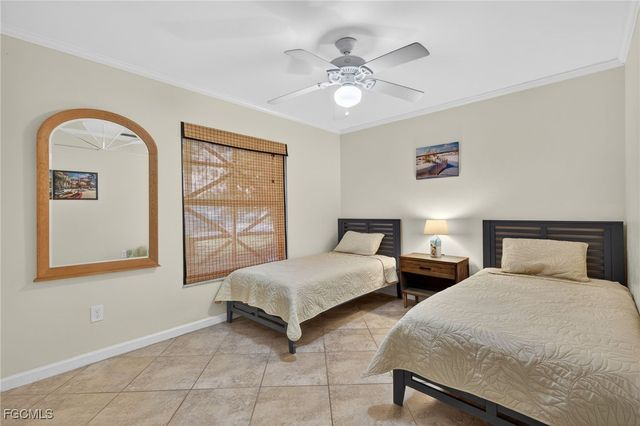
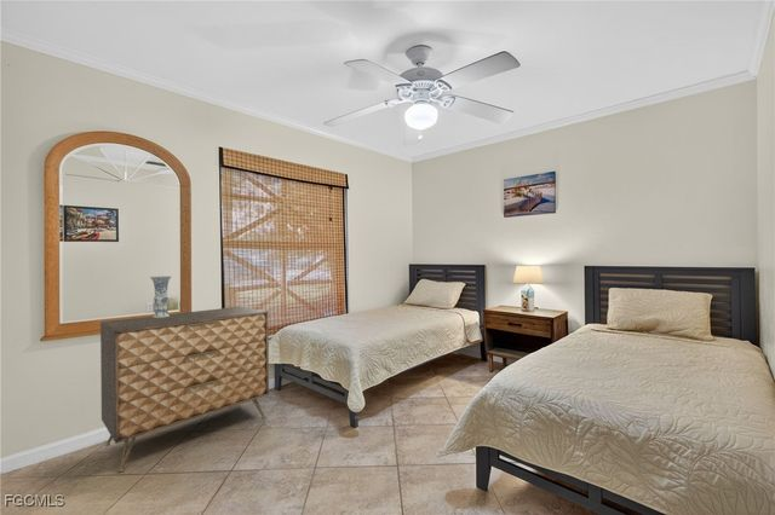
+ vase [149,276,172,318]
+ dresser [99,306,270,473]
